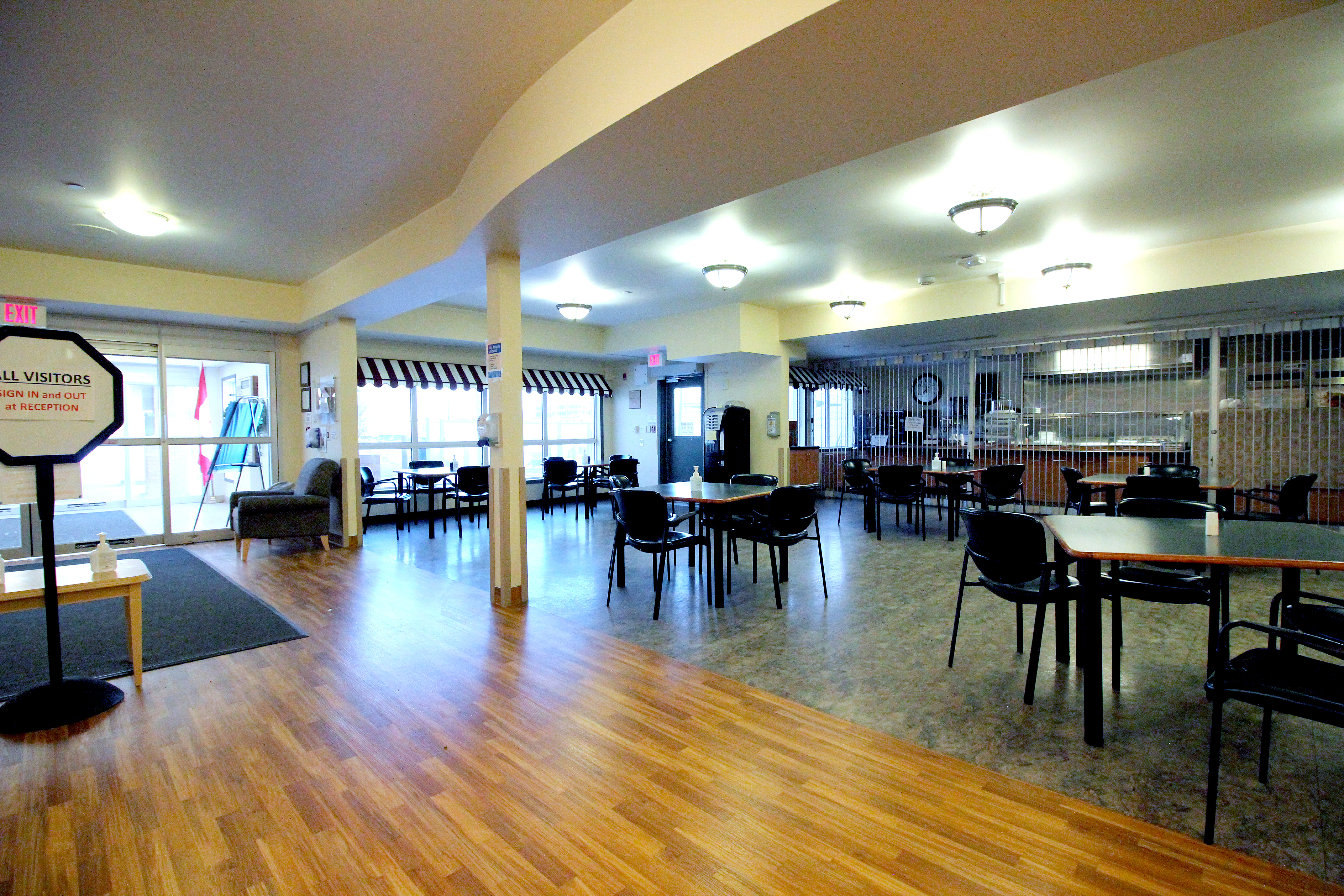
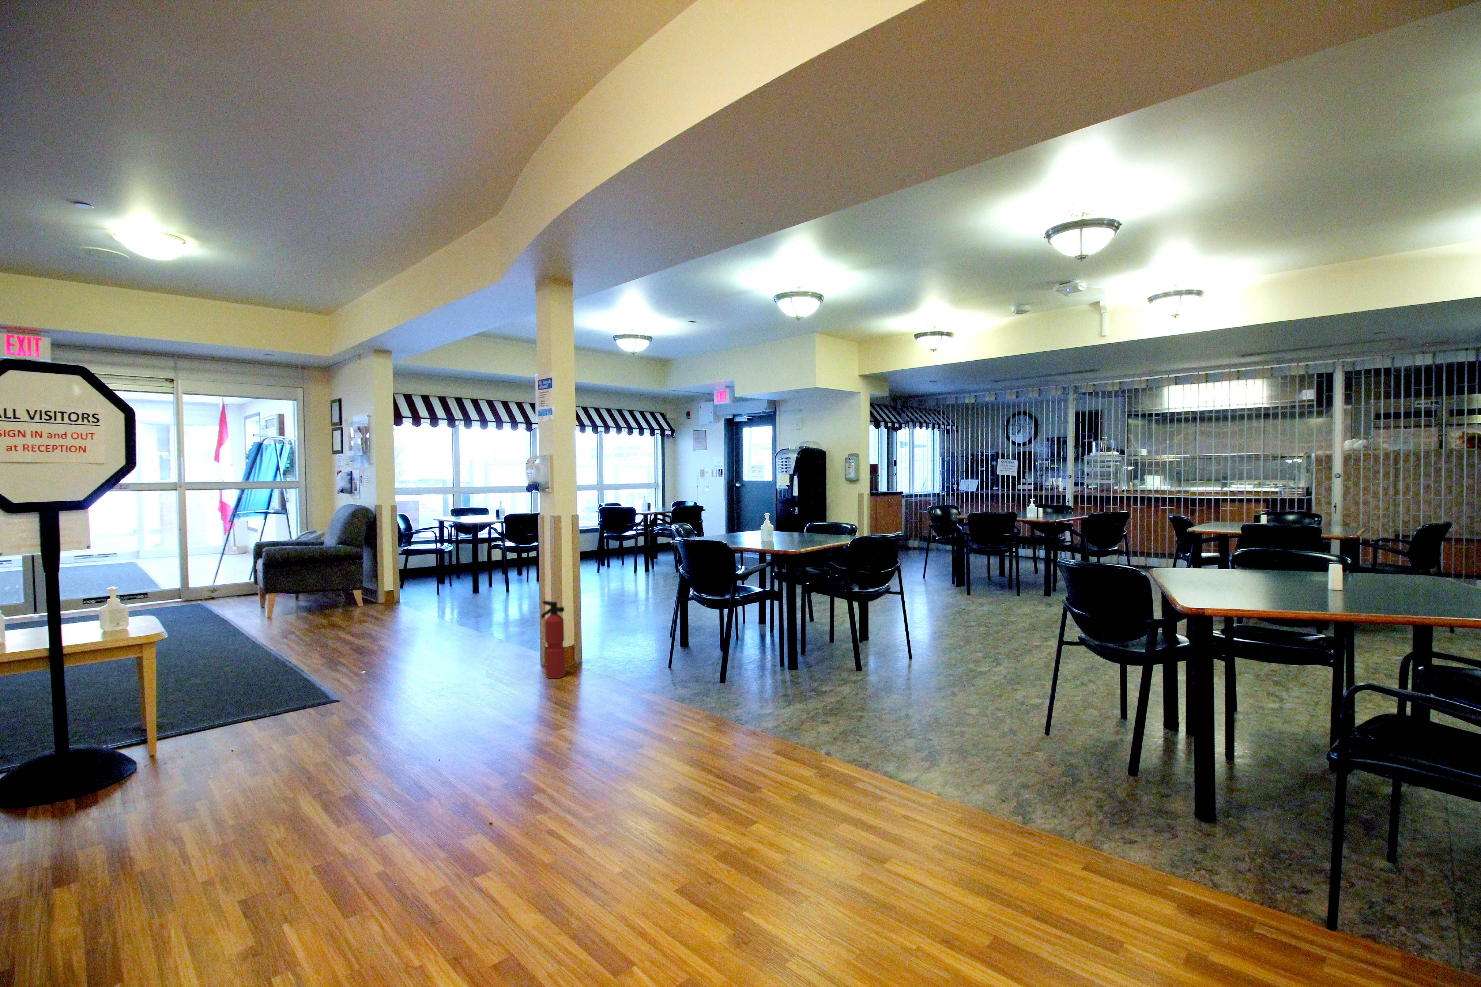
+ fire extinguisher [541,600,565,679]
